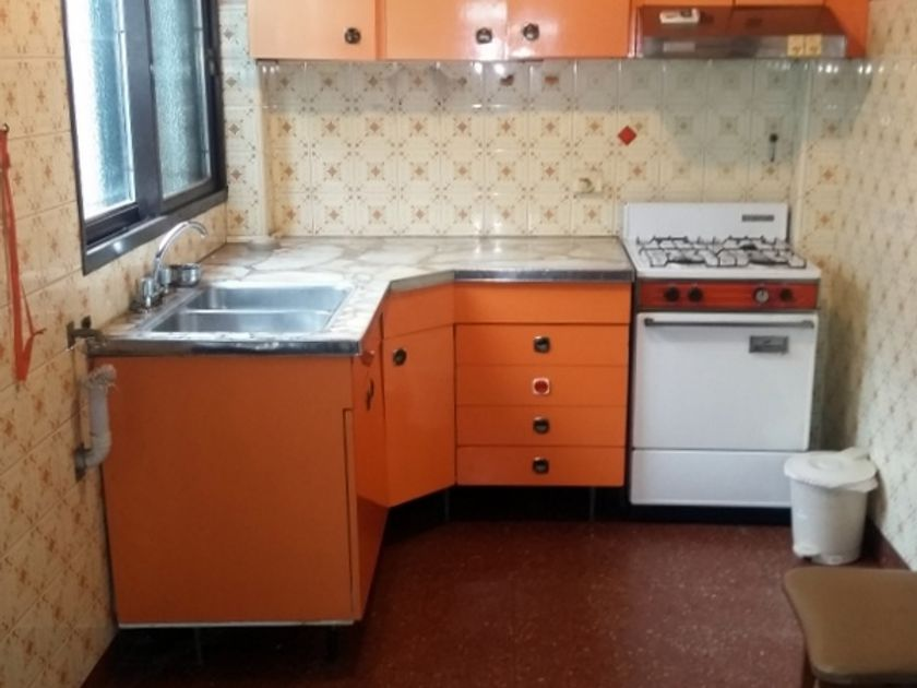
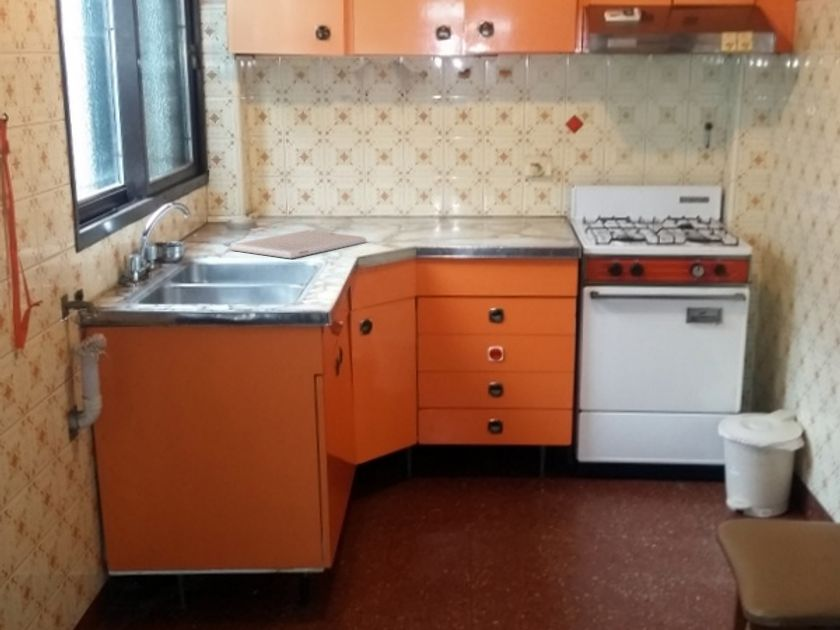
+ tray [229,229,368,259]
